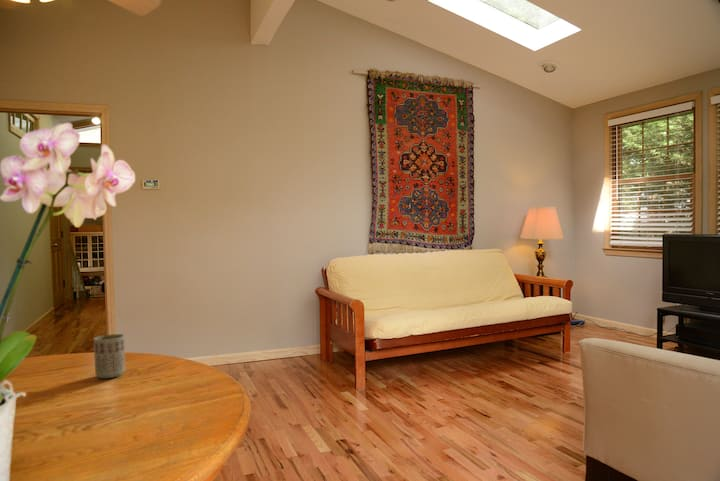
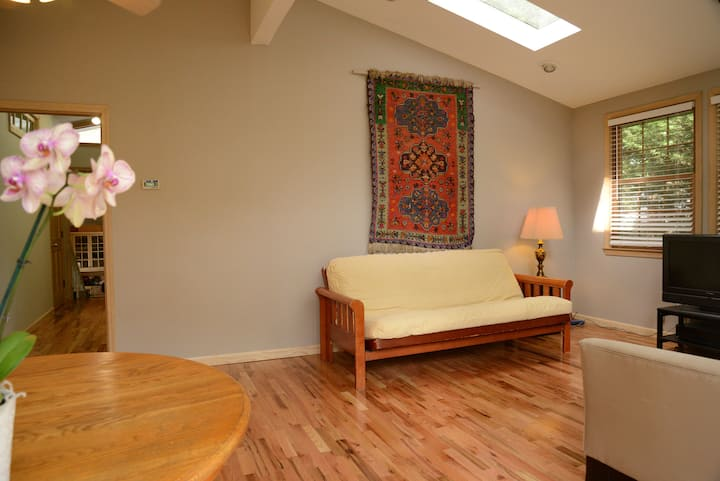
- cup [93,333,126,379]
